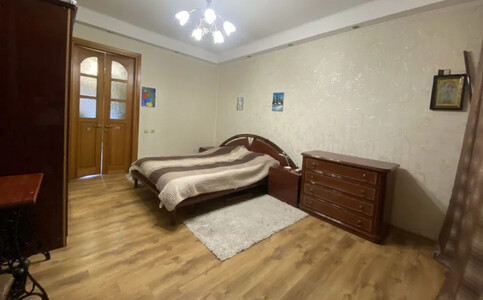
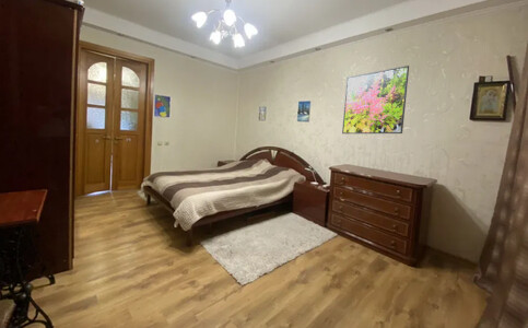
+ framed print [341,65,410,134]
